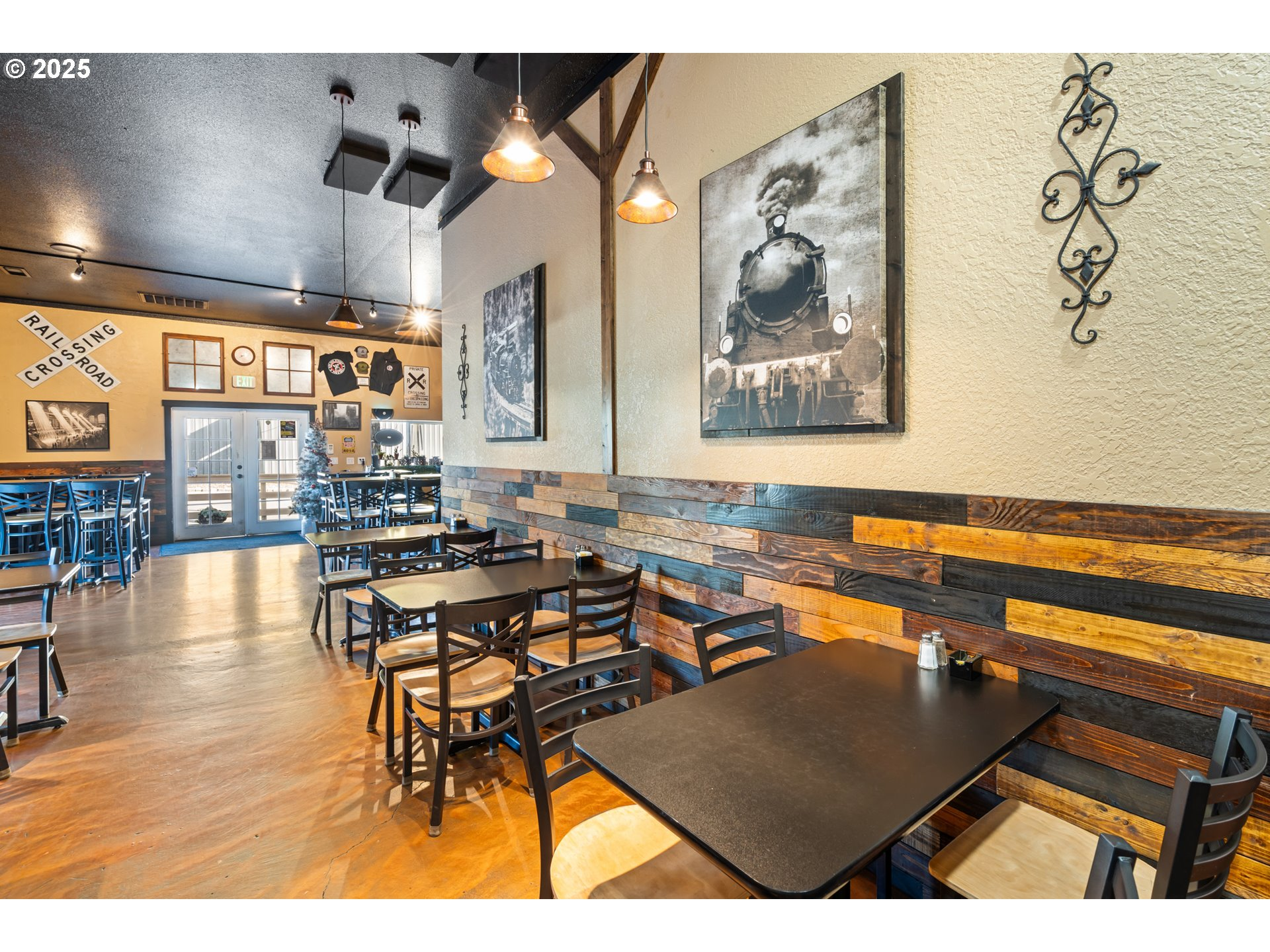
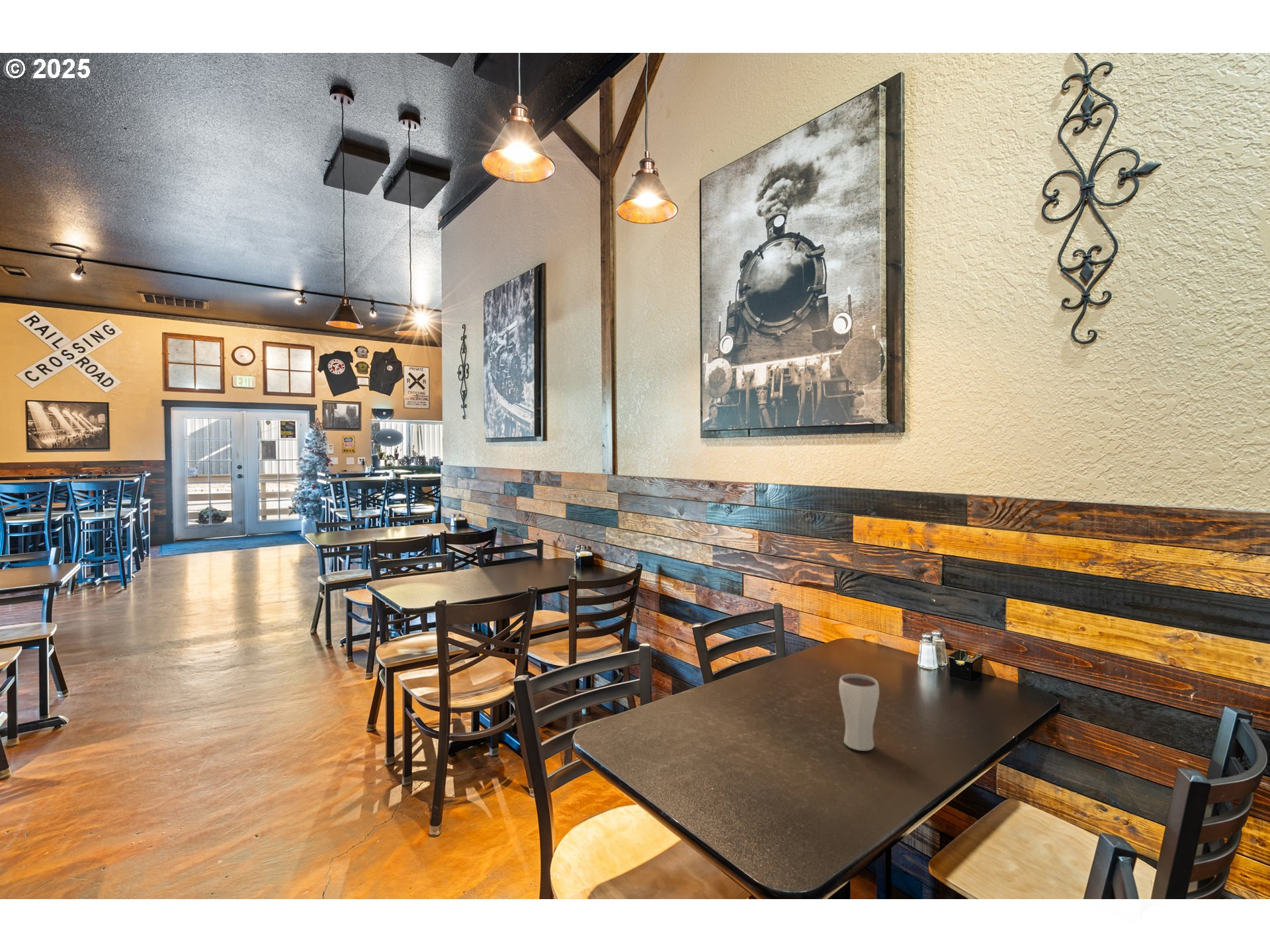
+ drinking glass [838,673,880,752]
